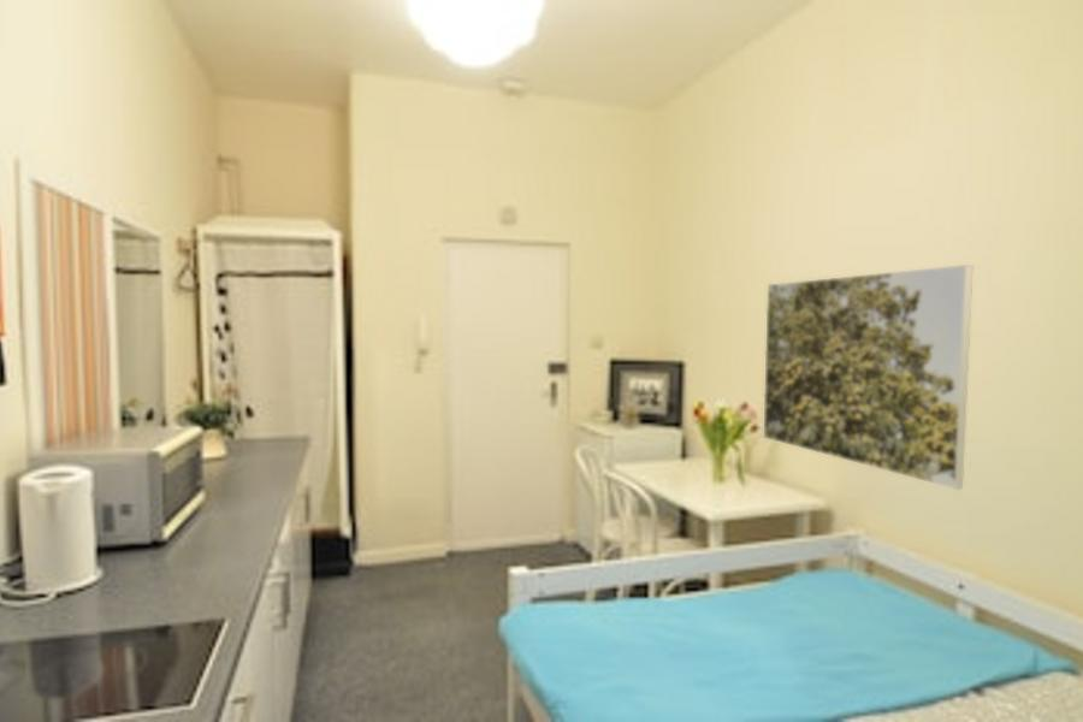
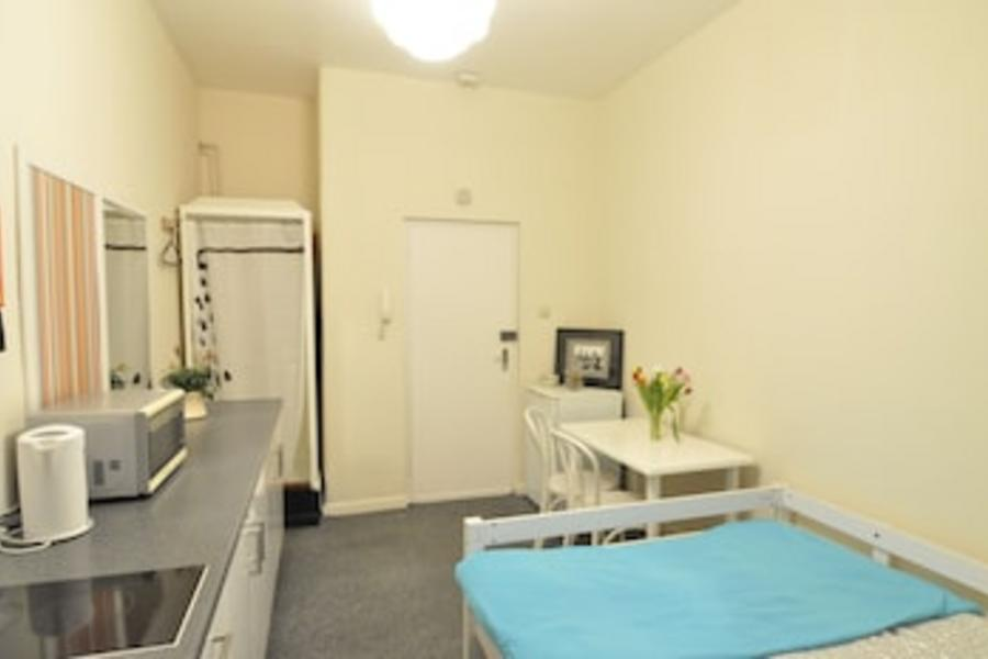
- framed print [762,264,973,491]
